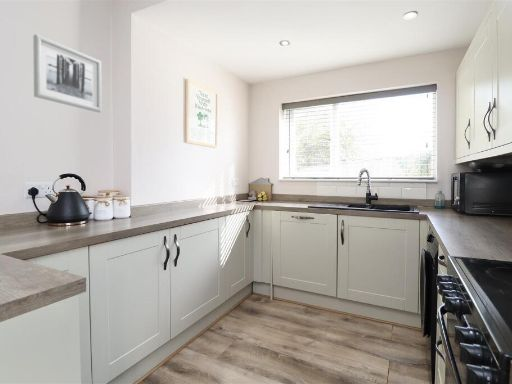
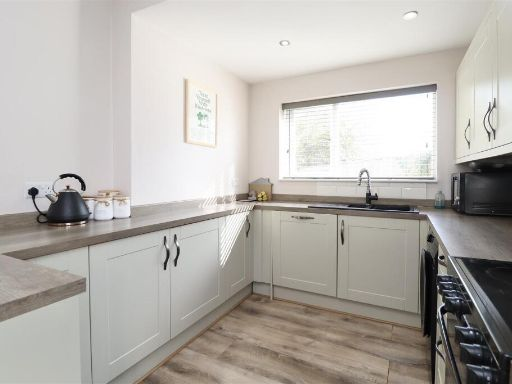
- wall art [32,33,102,114]
